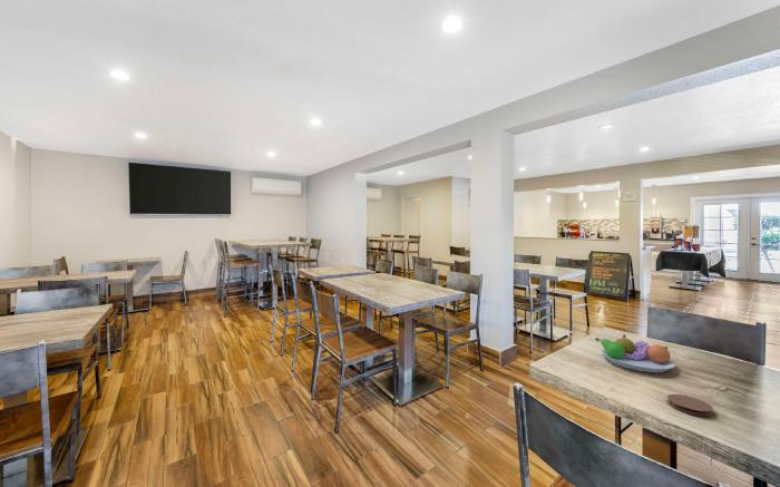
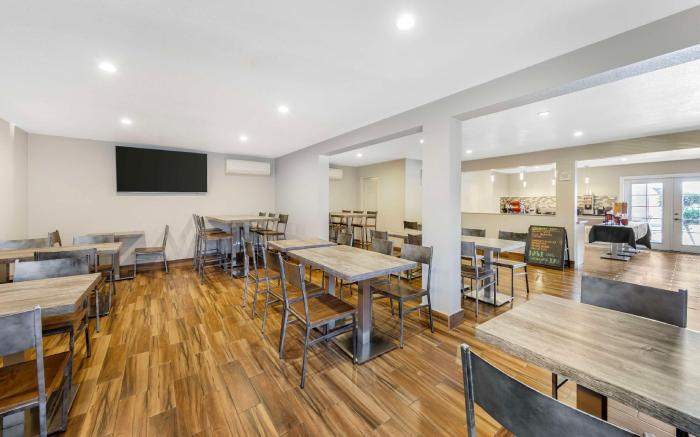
- fruit bowl [594,333,676,373]
- coaster [666,393,714,417]
